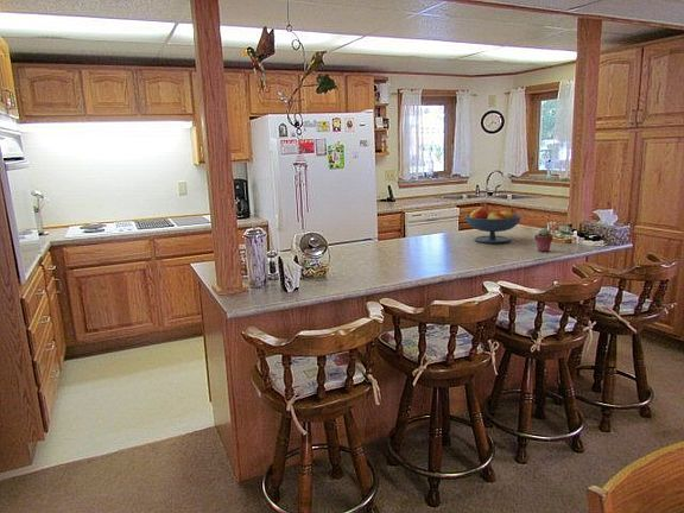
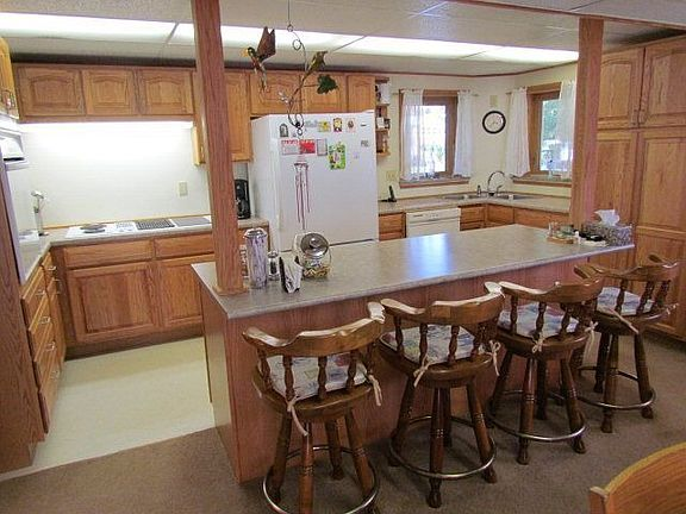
- fruit bowl [464,207,522,245]
- potted succulent [533,228,555,253]
